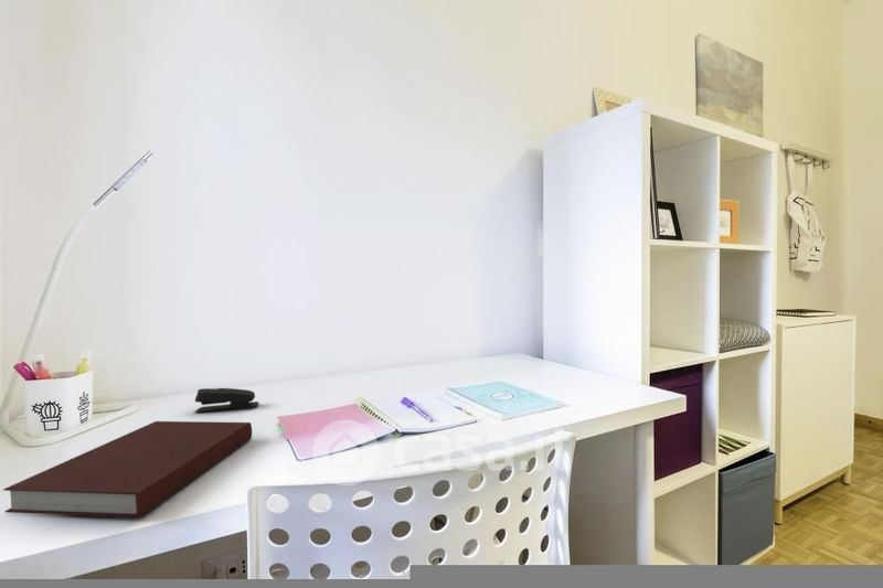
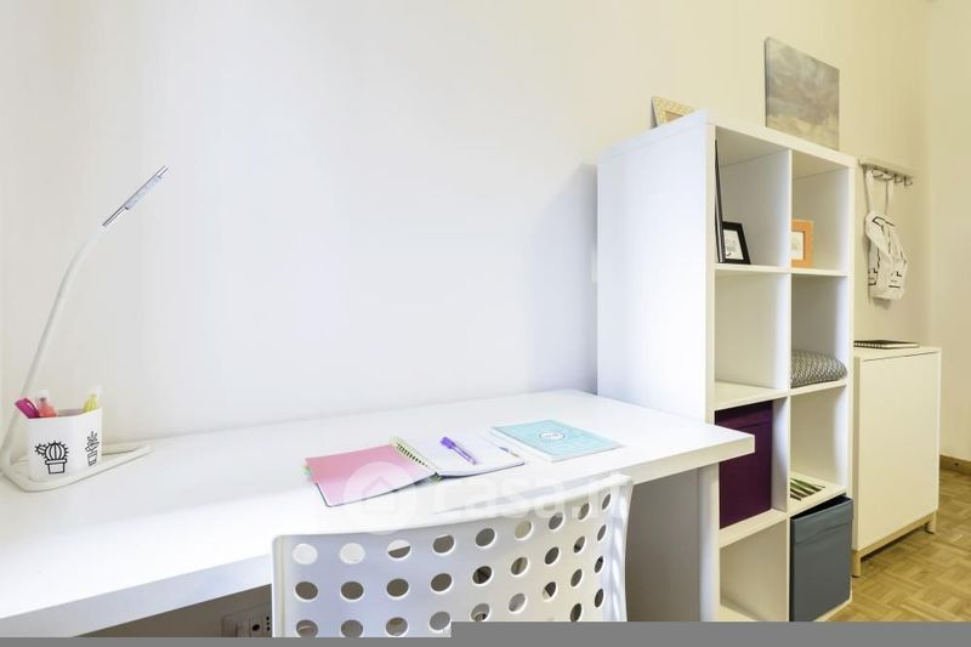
- stapler [194,387,259,414]
- notebook [2,420,253,518]
